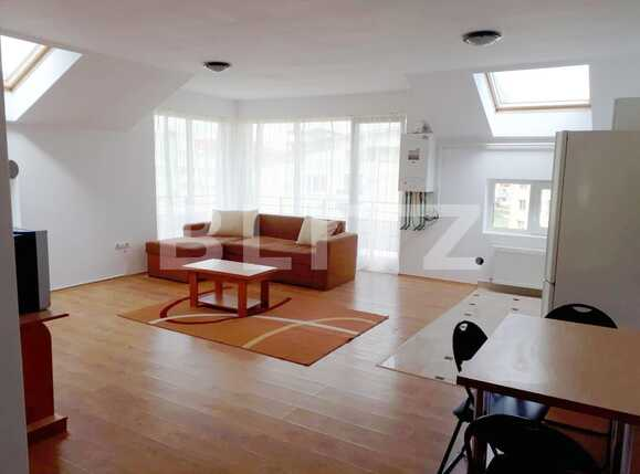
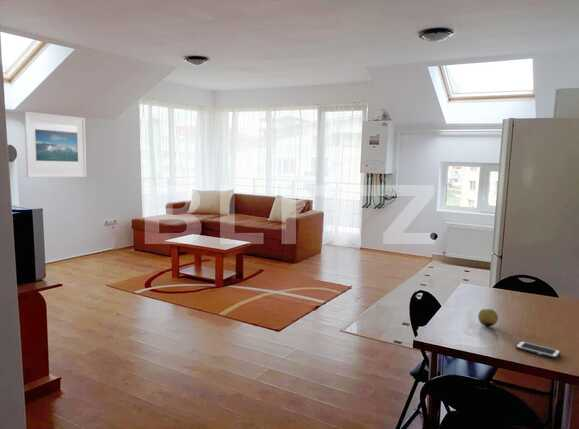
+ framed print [23,110,87,179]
+ fruit [477,308,499,328]
+ cell phone [515,340,561,359]
